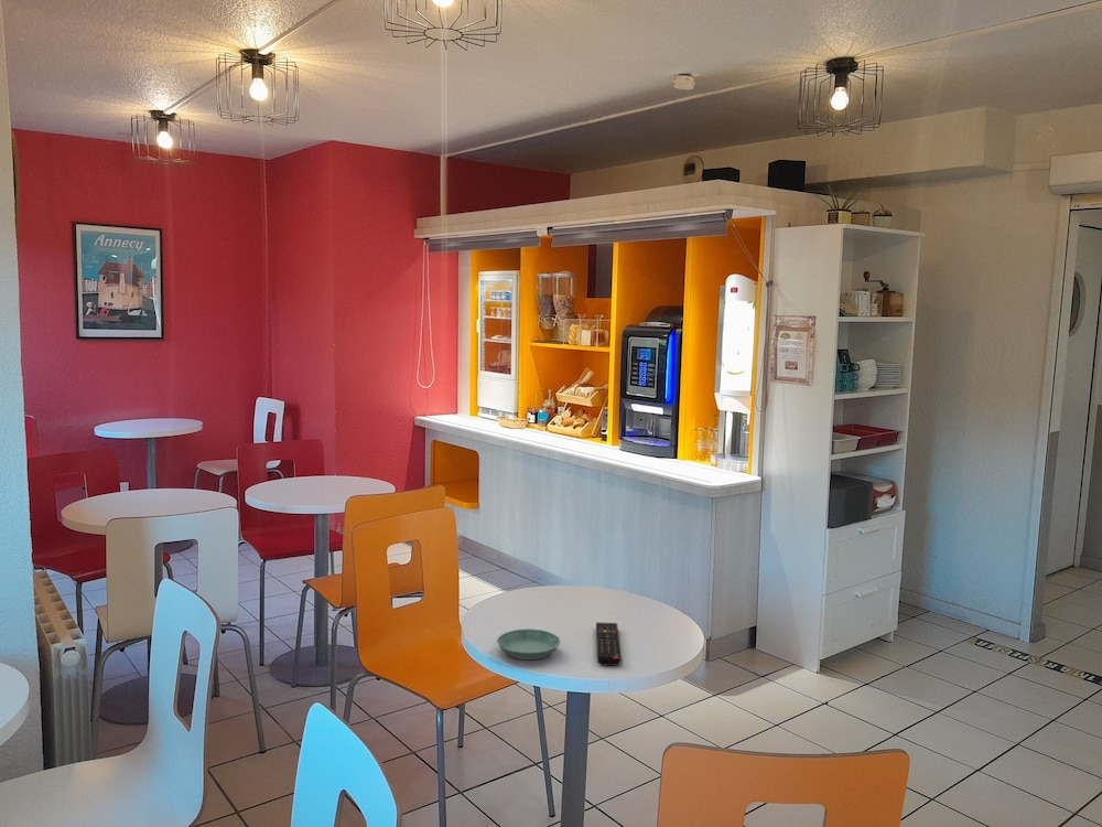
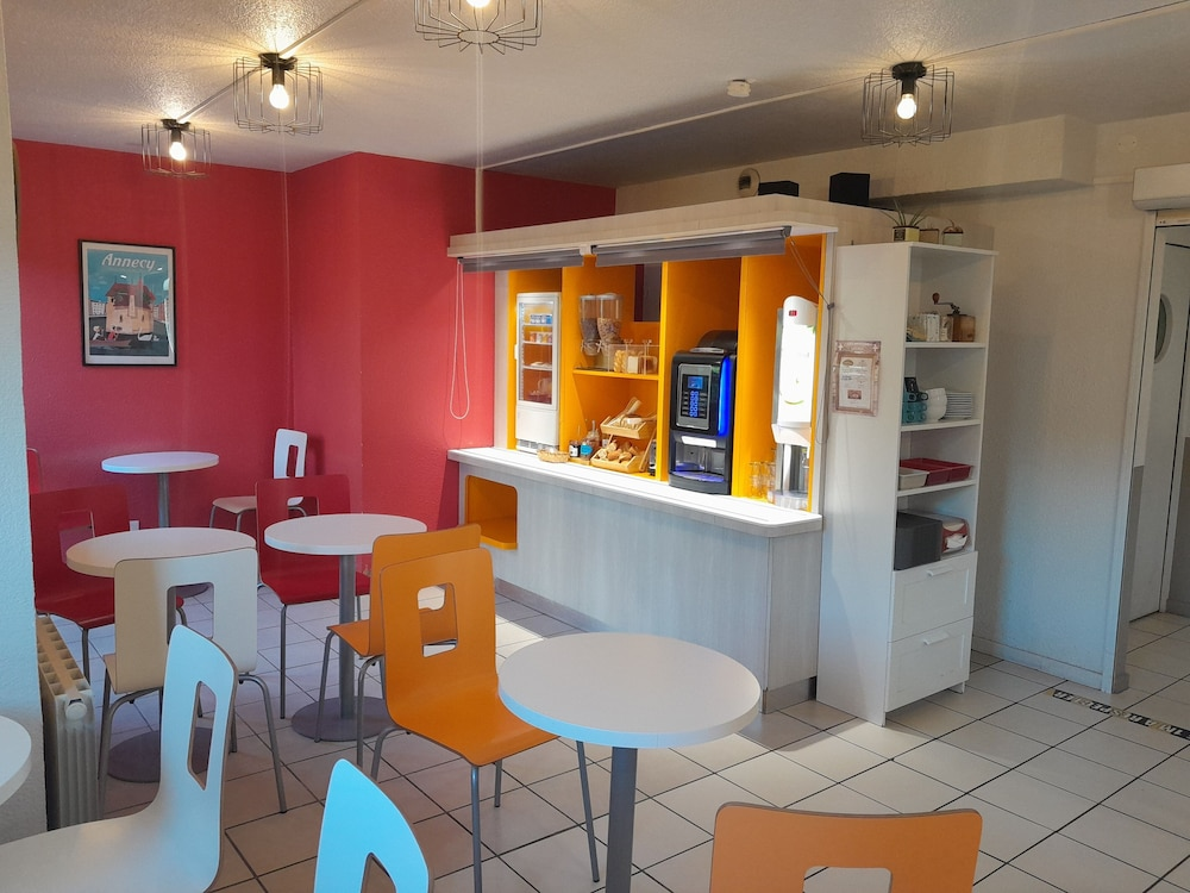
- saucer [496,629,561,660]
- remote control [595,621,623,667]
